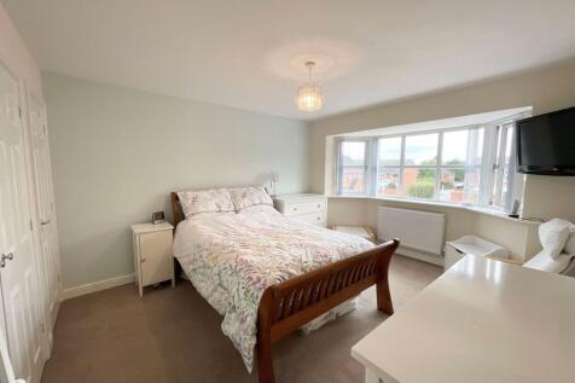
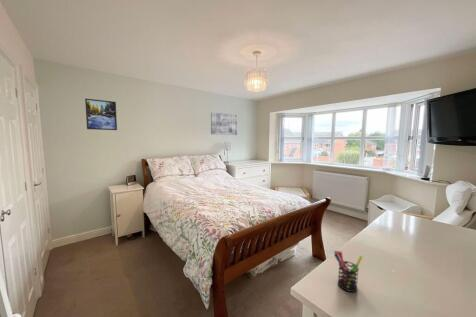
+ wall art [210,111,238,136]
+ pen holder [333,250,363,293]
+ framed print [84,98,118,131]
